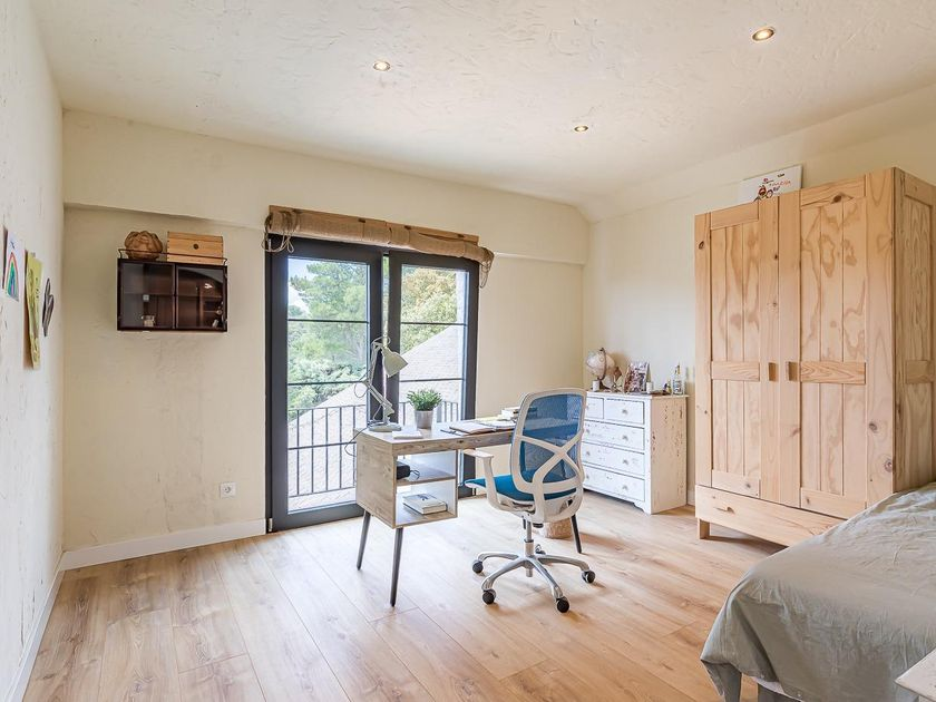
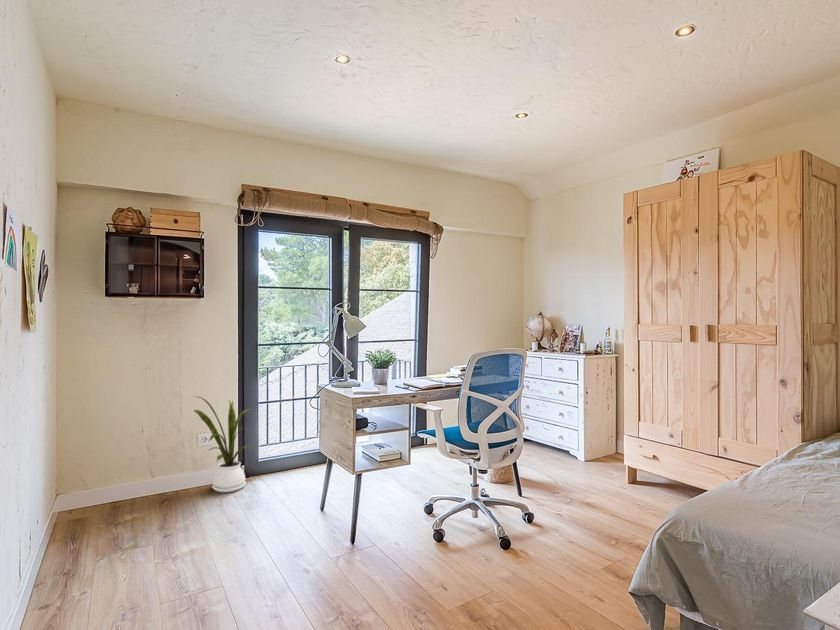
+ house plant [192,395,256,493]
